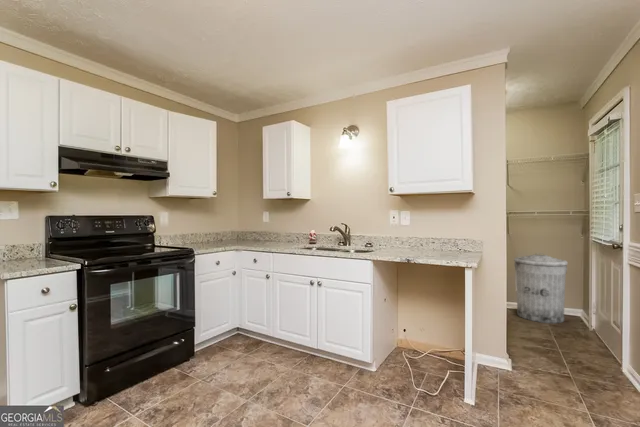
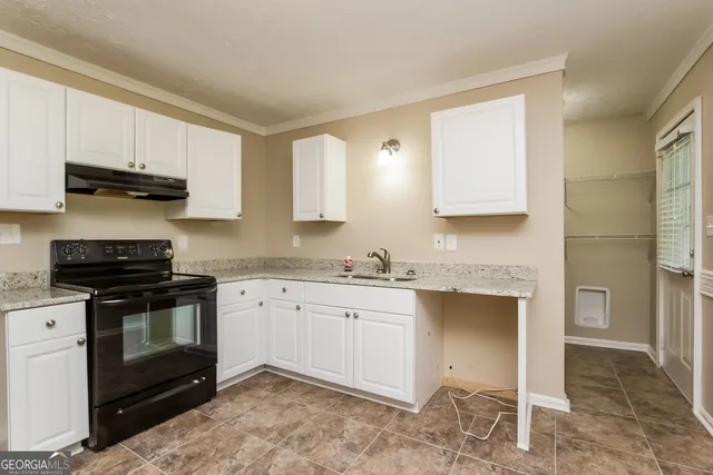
- trash can [513,252,569,324]
